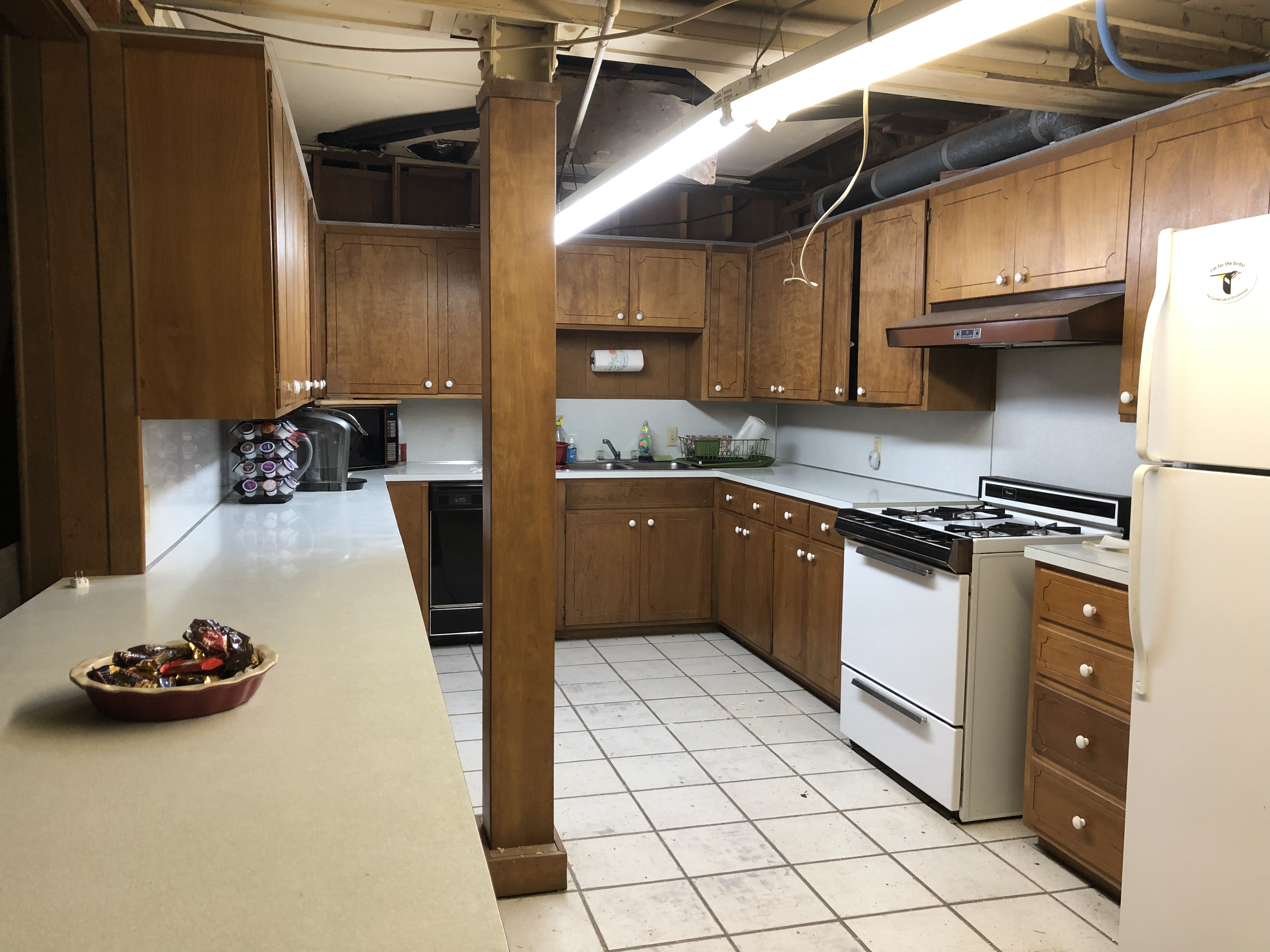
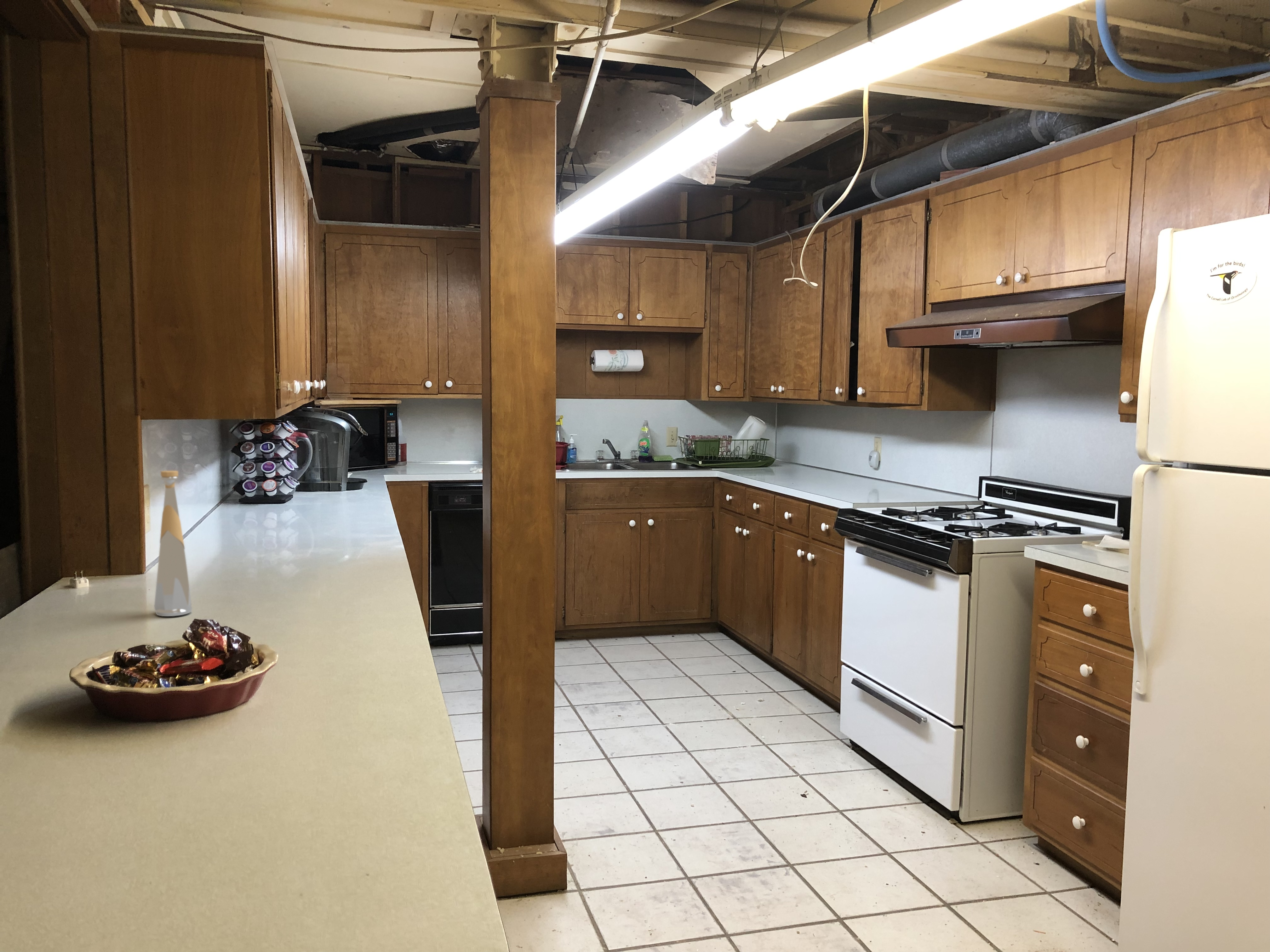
+ bottle [154,470,192,617]
